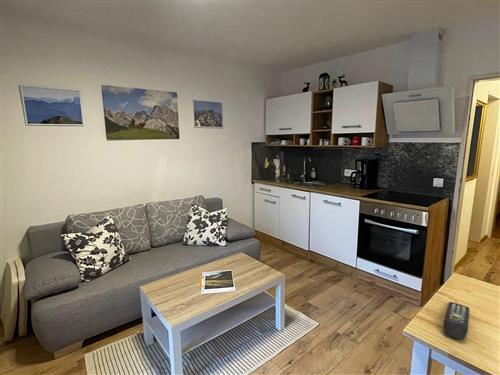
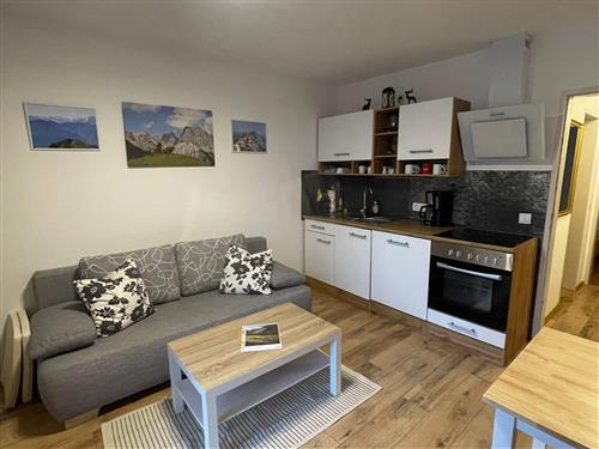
- remote control [443,301,470,341]
